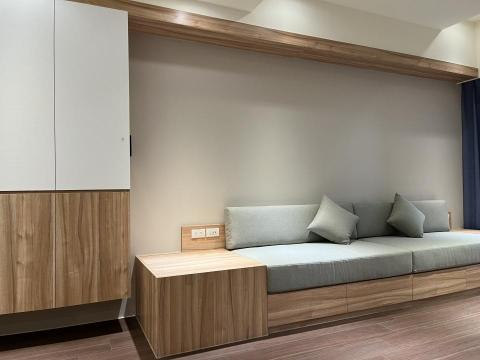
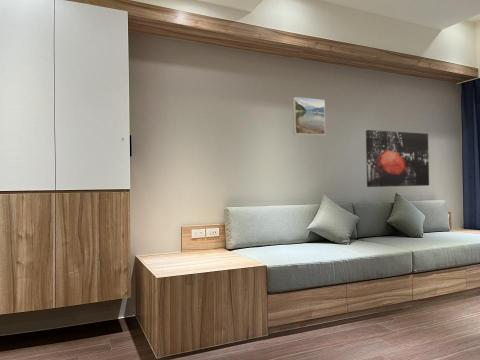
+ wall art [365,129,430,188]
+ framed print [292,96,326,136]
